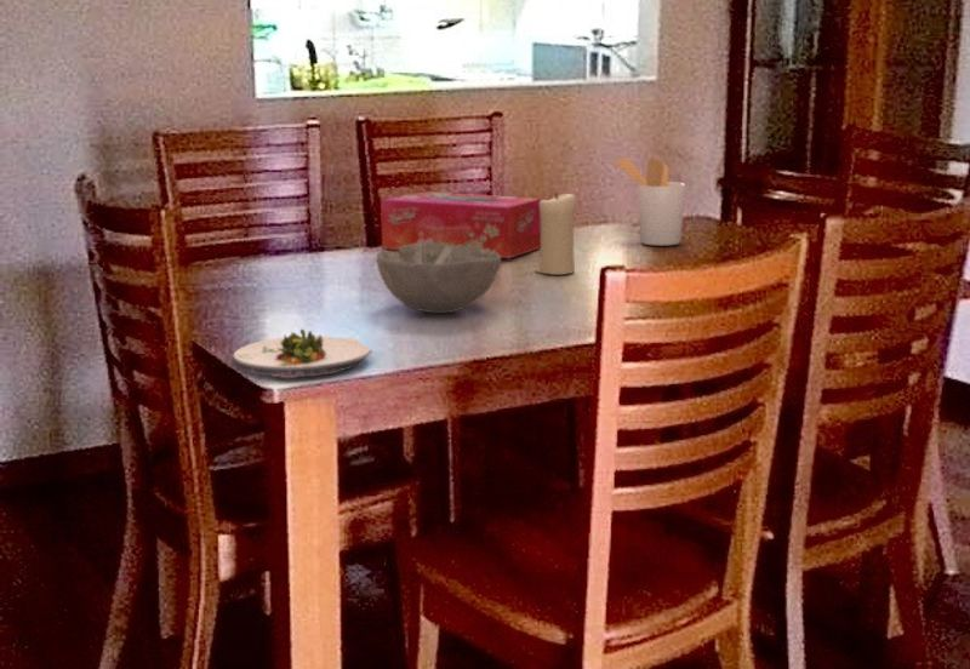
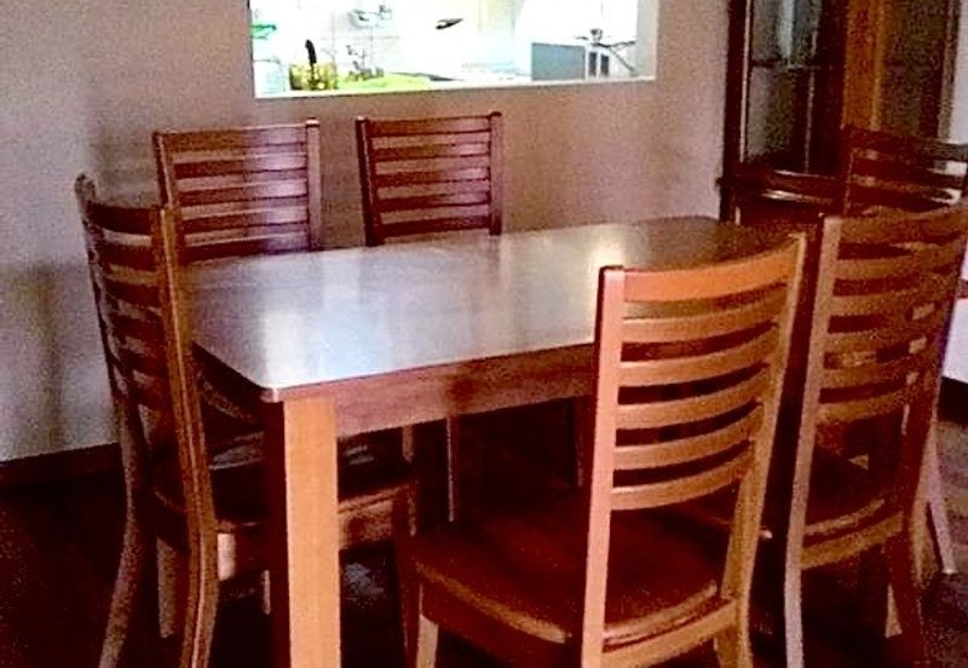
- utensil holder [612,156,686,247]
- bowl [376,242,502,314]
- salad plate [232,327,373,379]
- candle [534,190,577,276]
- tissue box [380,190,544,259]
